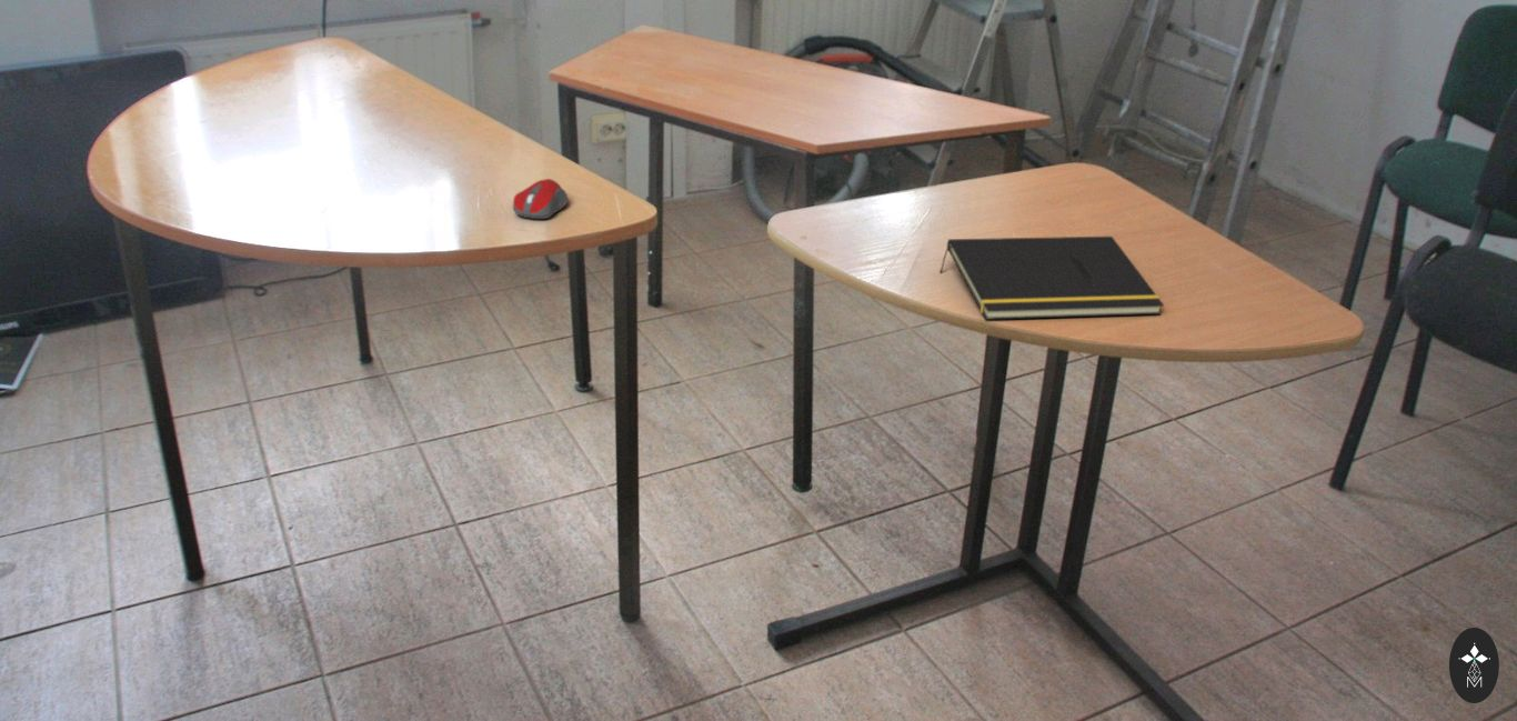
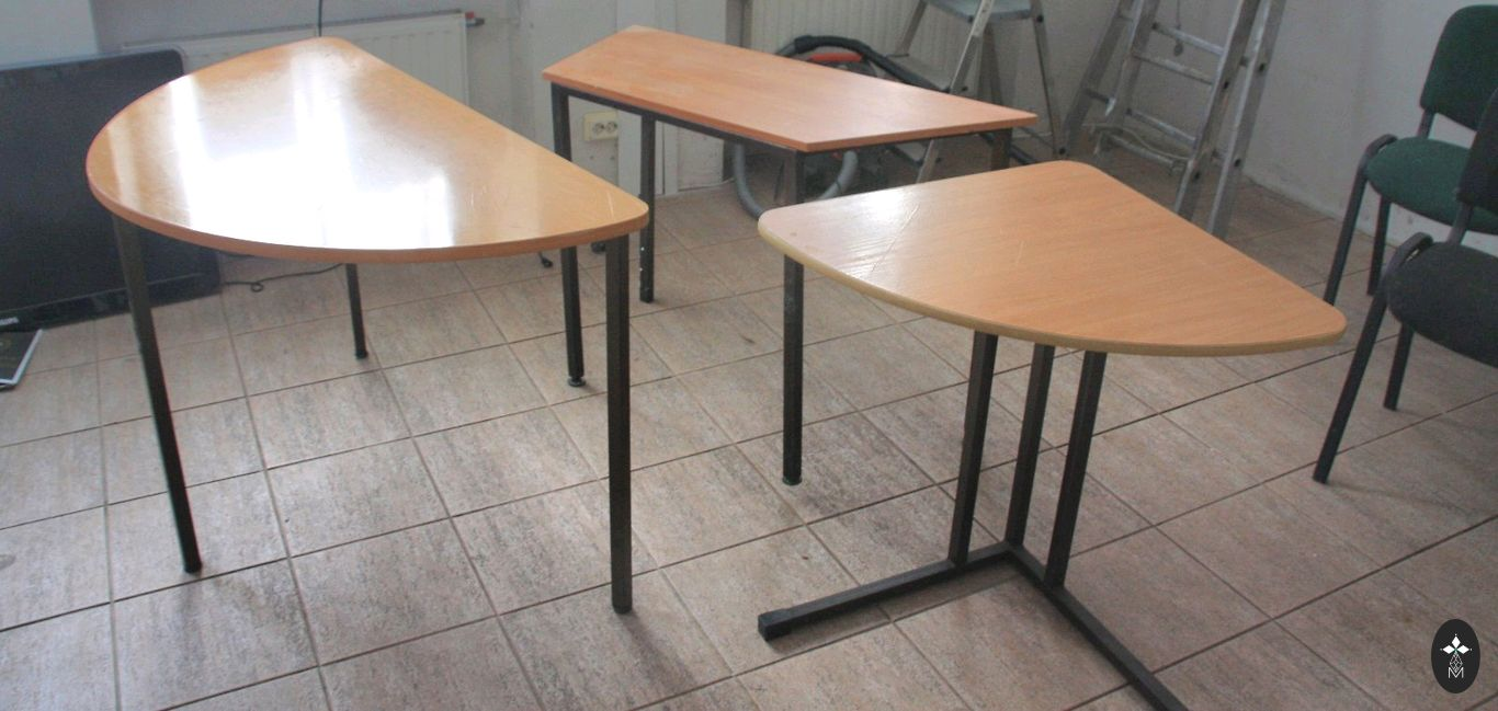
- computer mouse [512,178,569,220]
- notepad [938,236,1165,321]
